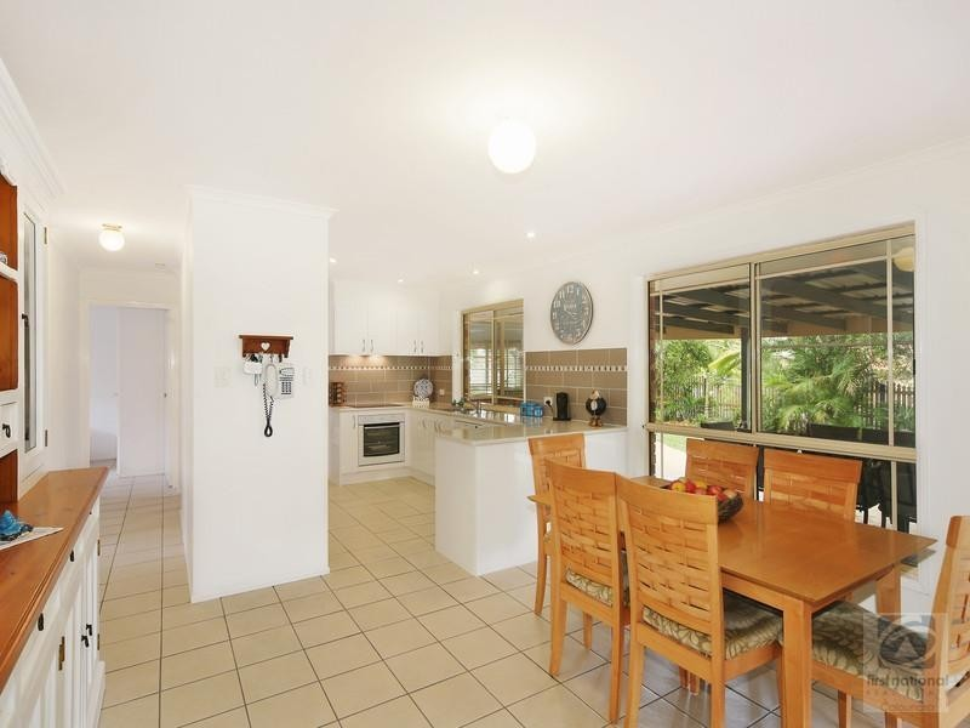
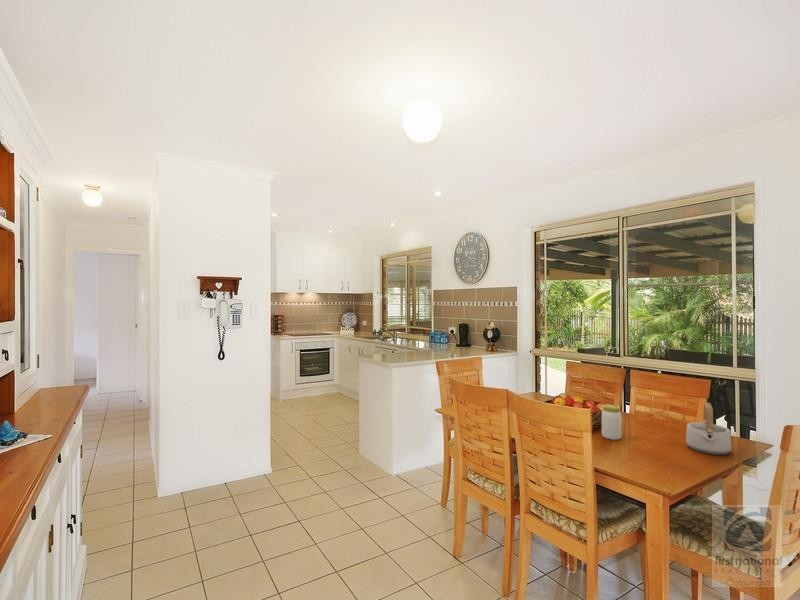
+ teapot [685,402,732,456]
+ jar [601,403,623,441]
